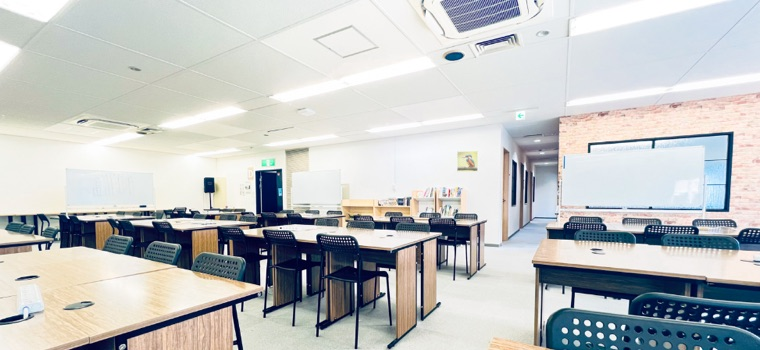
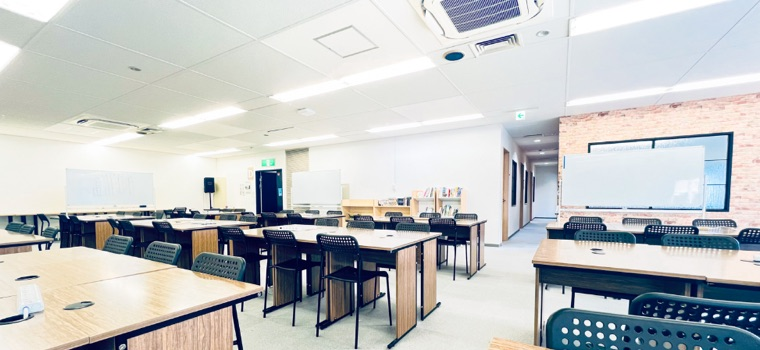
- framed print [456,150,479,173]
